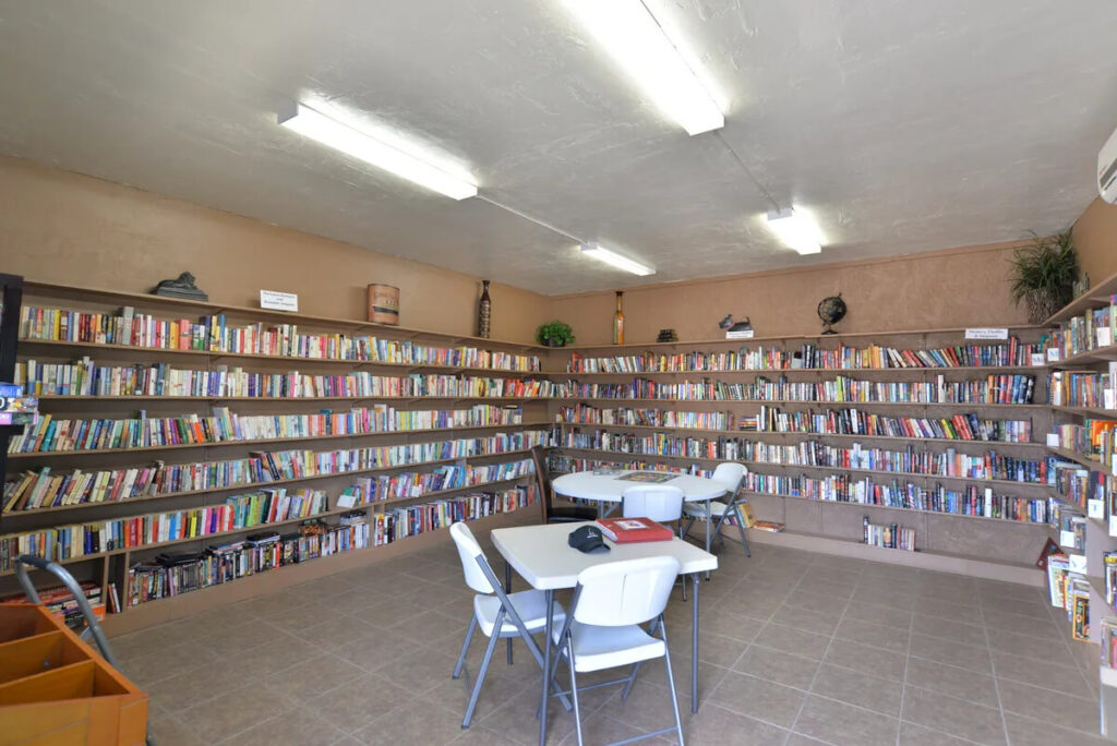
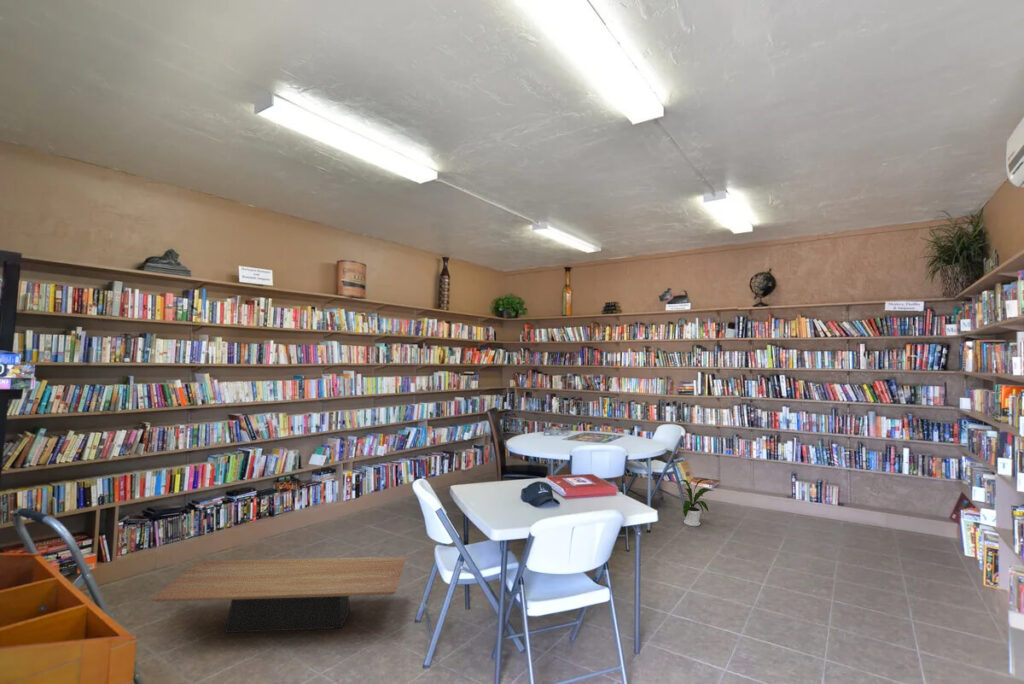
+ coffee table [150,555,407,634]
+ house plant [677,478,715,527]
